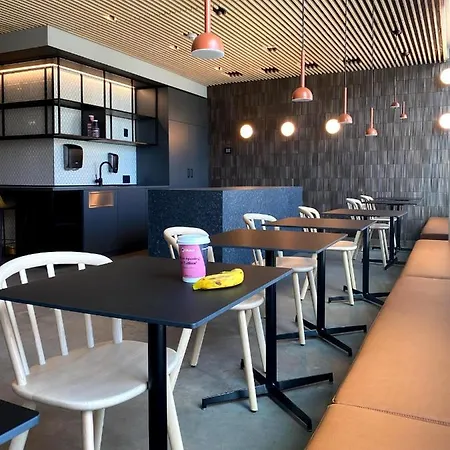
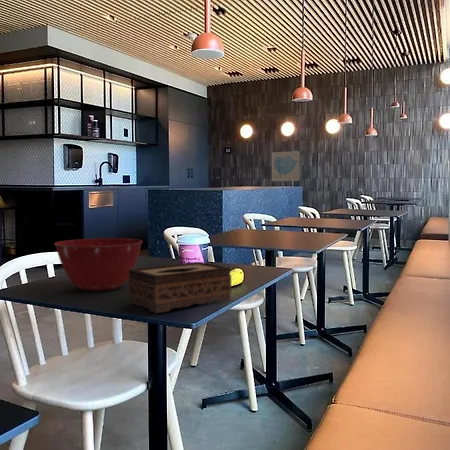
+ mixing bowl [53,237,143,292]
+ wall art [271,150,301,182]
+ tissue box [127,261,232,314]
